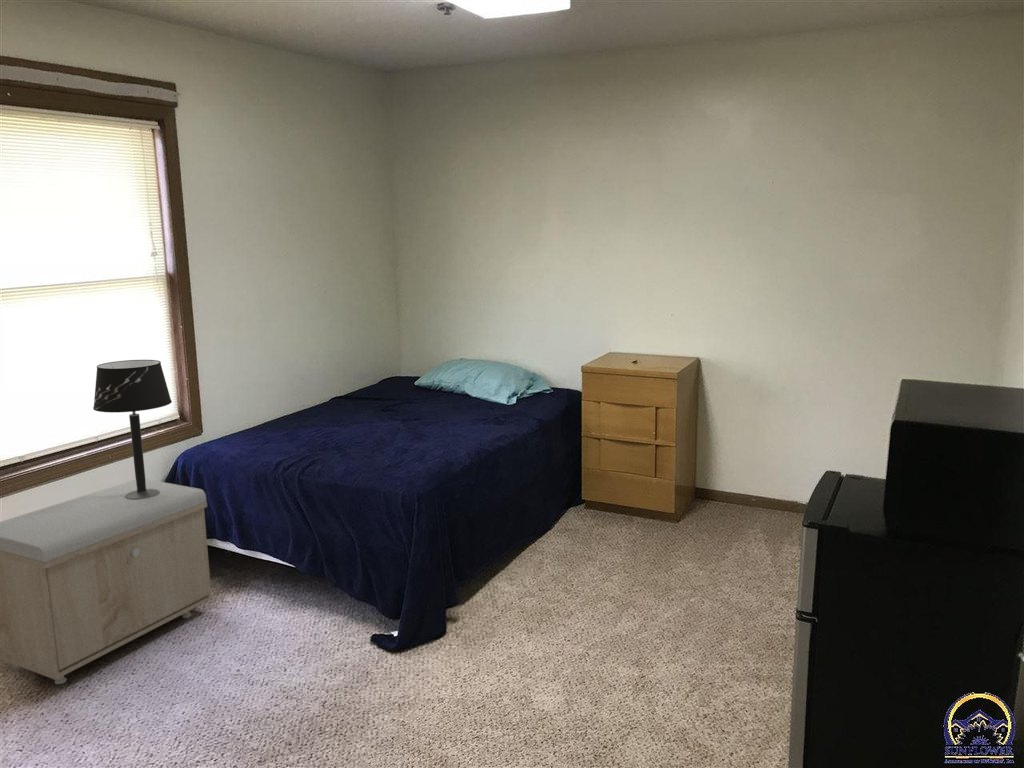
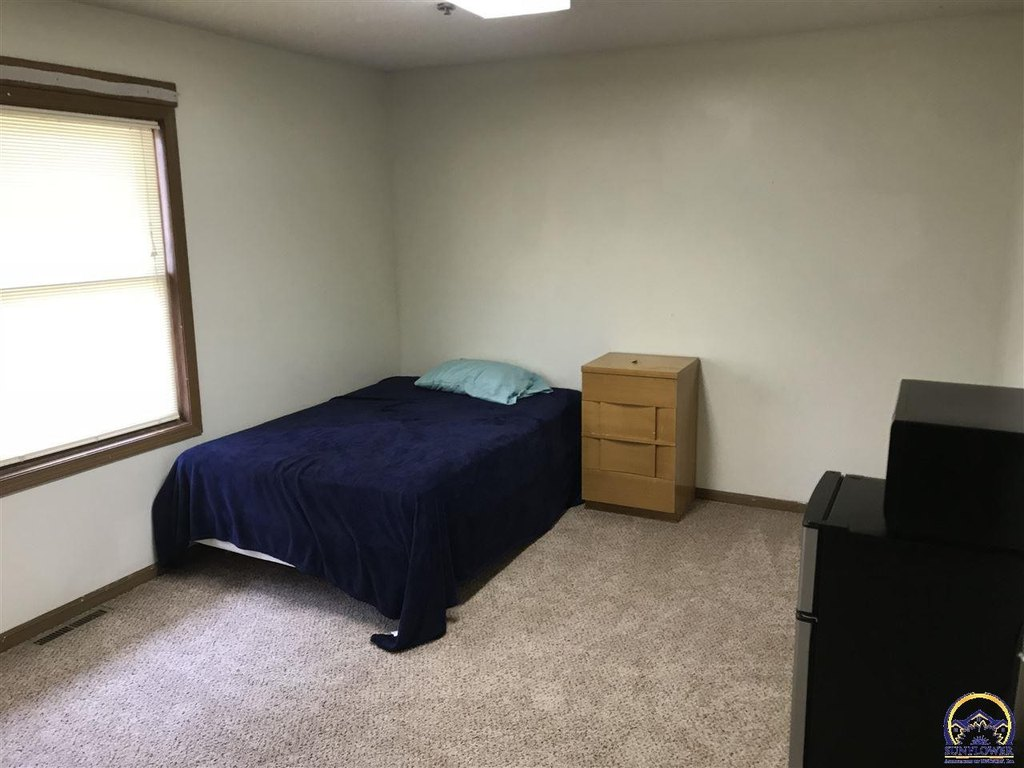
- storage bench [0,478,213,685]
- table lamp [92,359,173,500]
